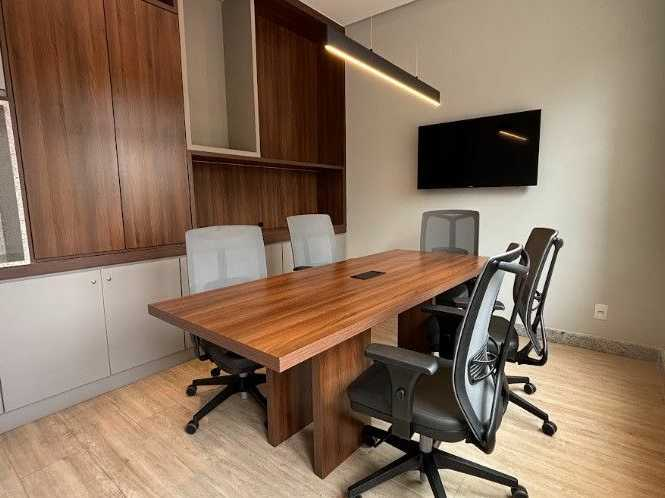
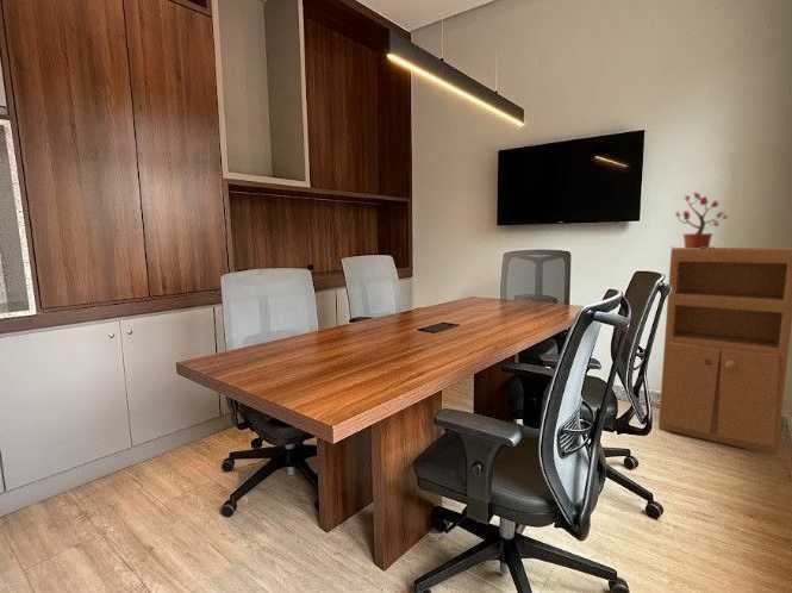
+ storage cabinet [657,246,792,456]
+ potted plant [669,191,729,249]
